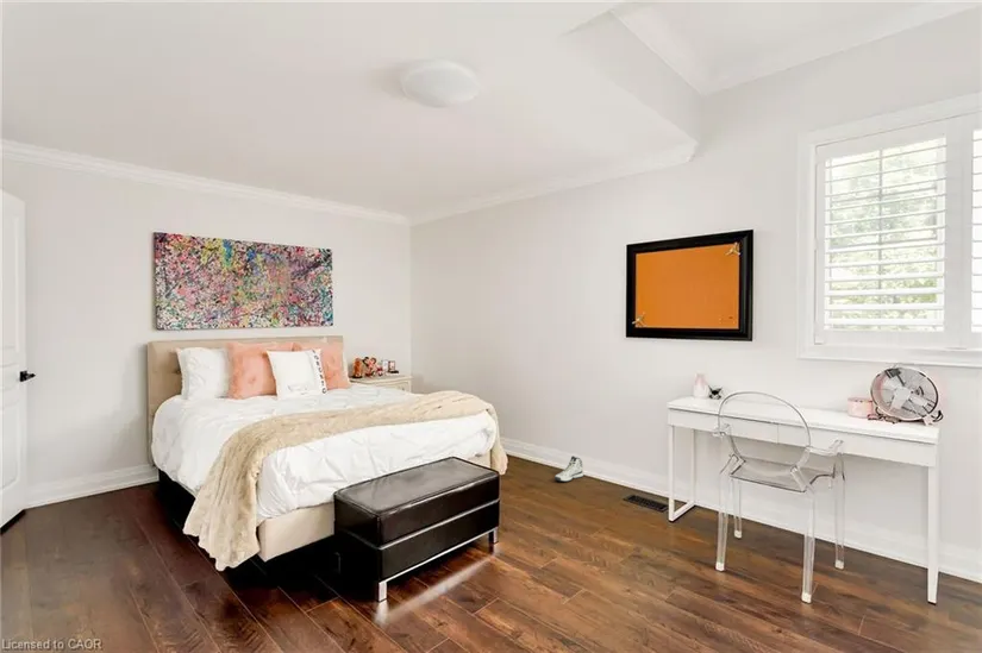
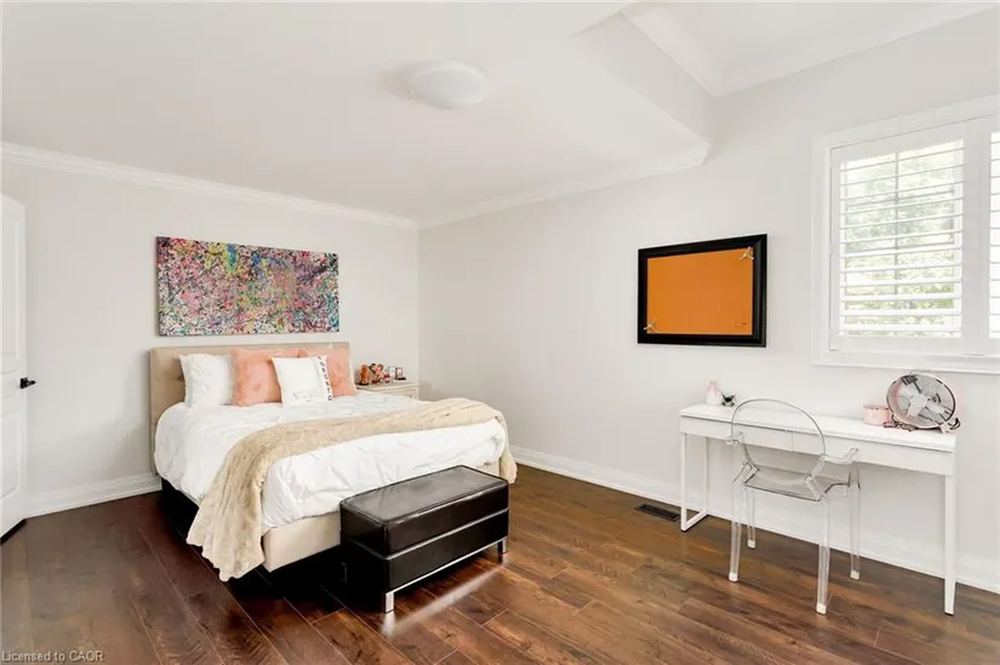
- sneaker [553,456,584,483]
